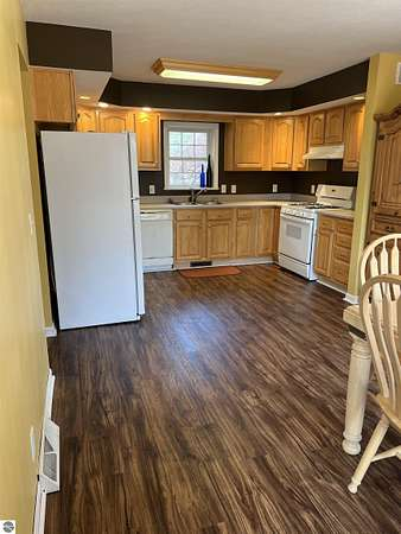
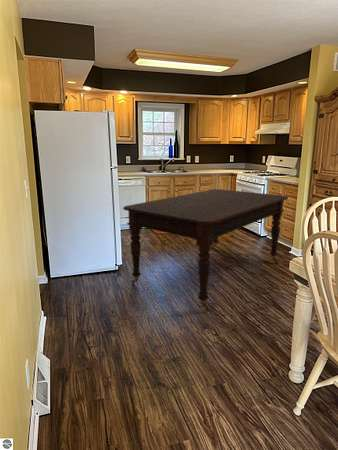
+ dining table [122,188,289,313]
